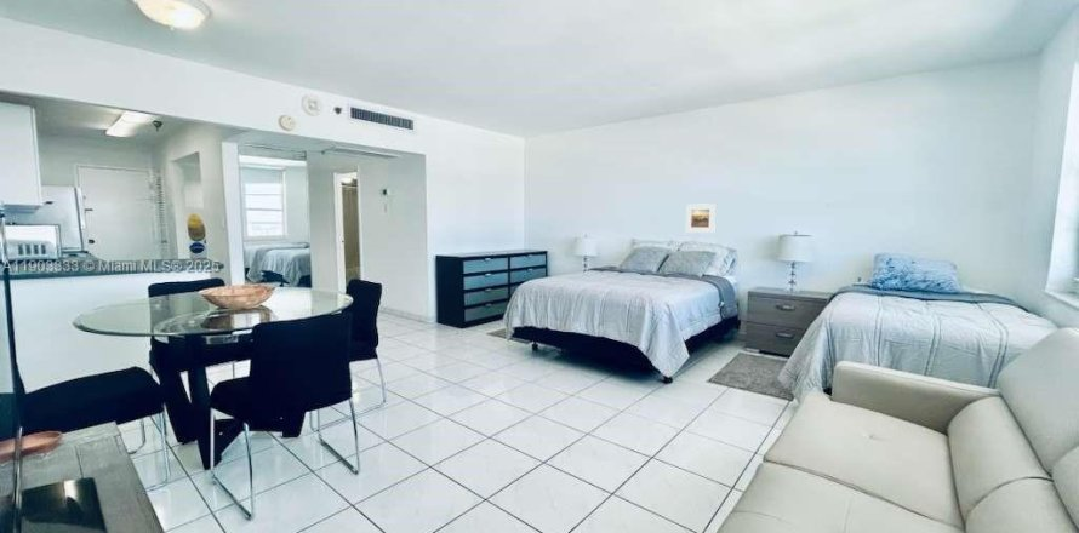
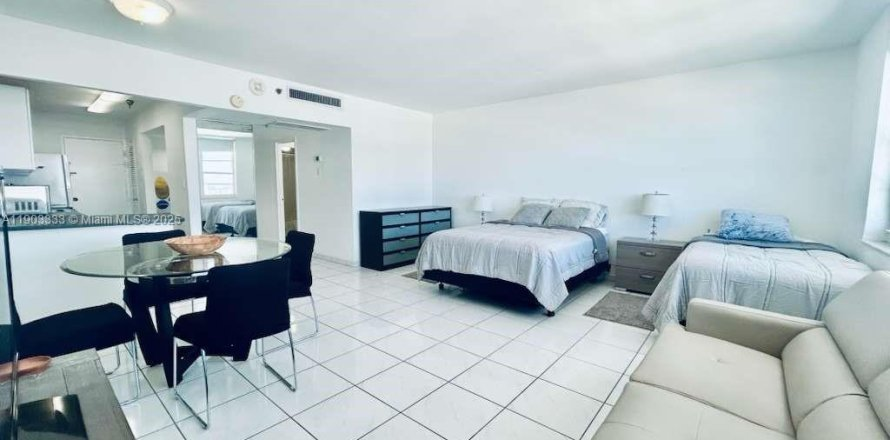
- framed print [685,202,717,234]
